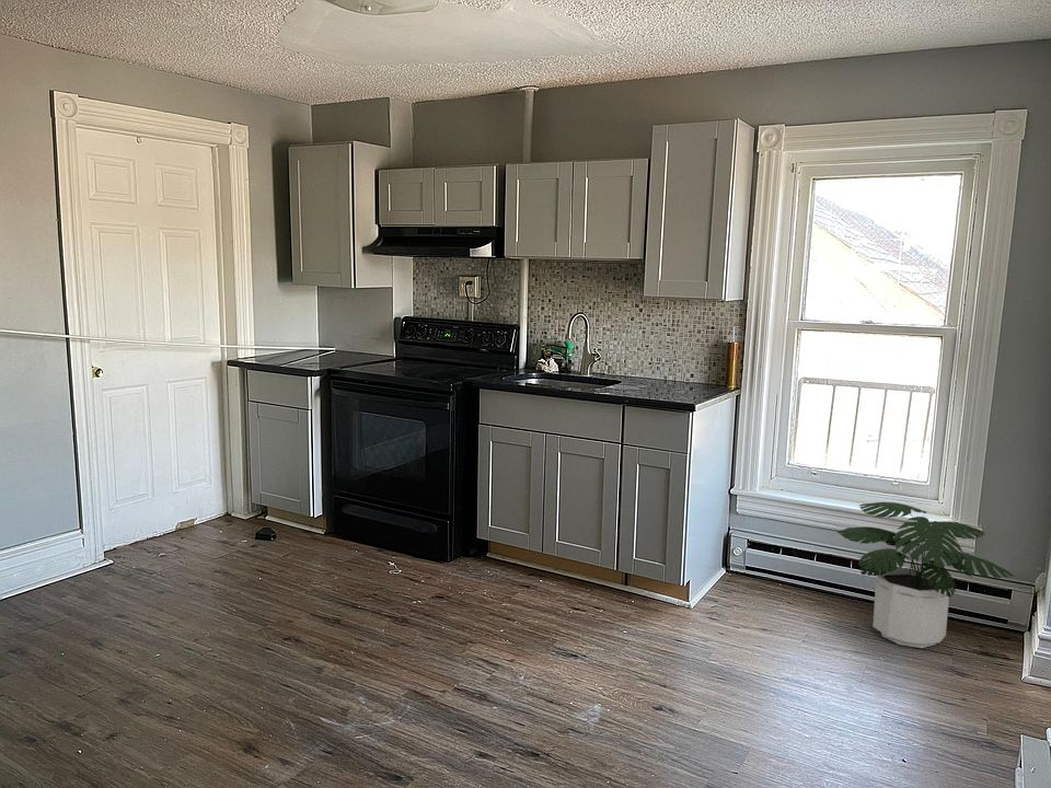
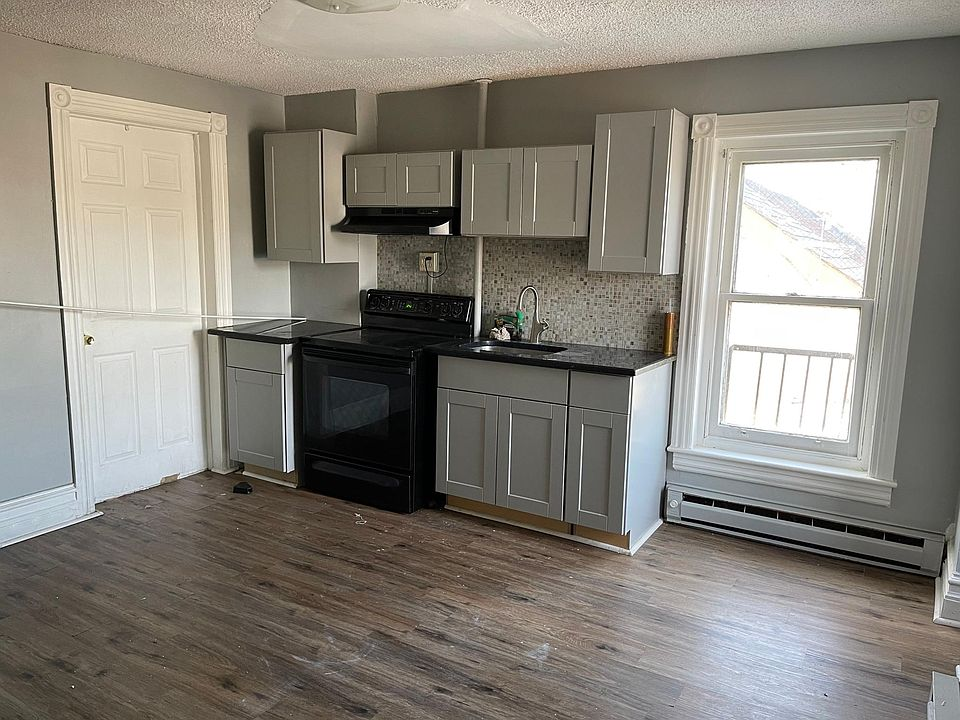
- potted plant [835,501,1016,649]
